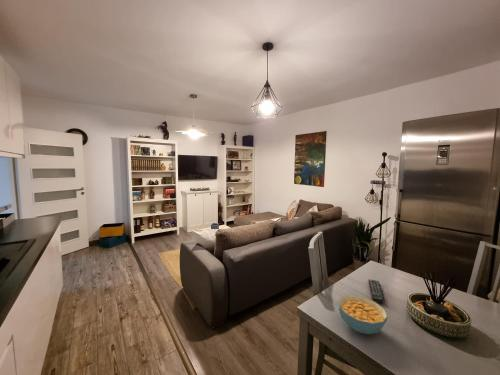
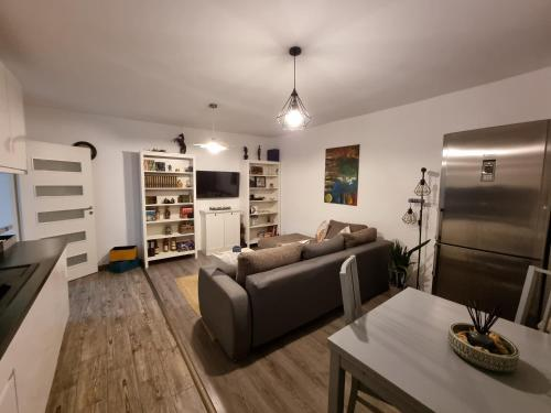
- remote control [367,278,385,304]
- cereal bowl [338,294,389,335]
